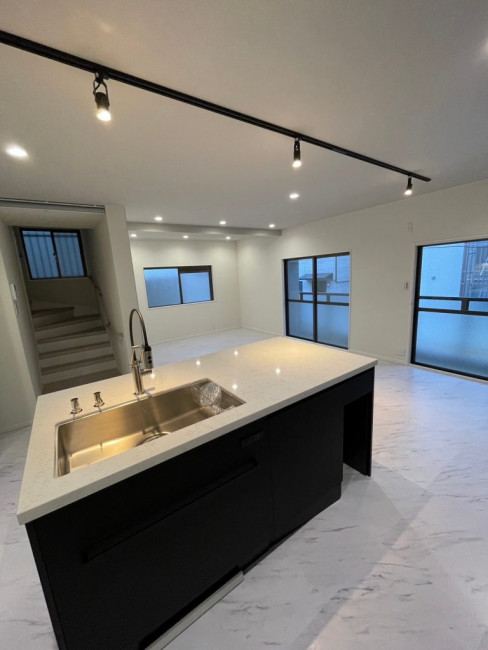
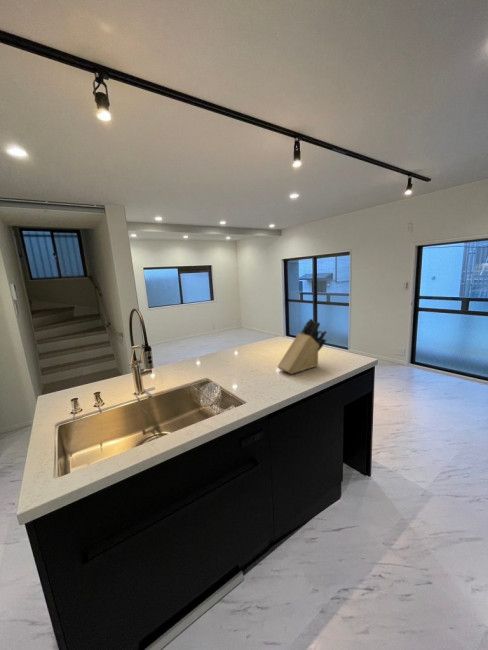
+ knife block [276,317,328,375]
